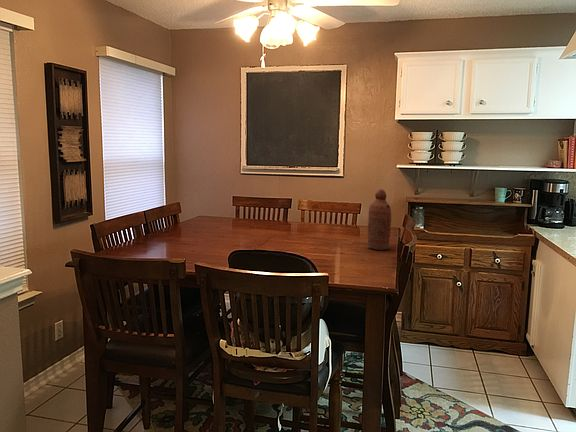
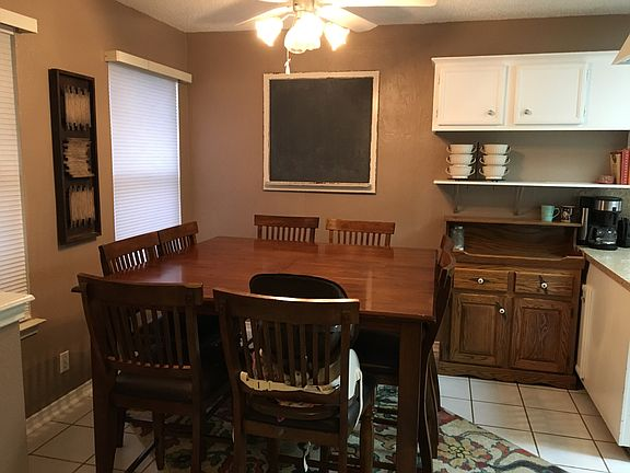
- bottle [367,188,392,251]
